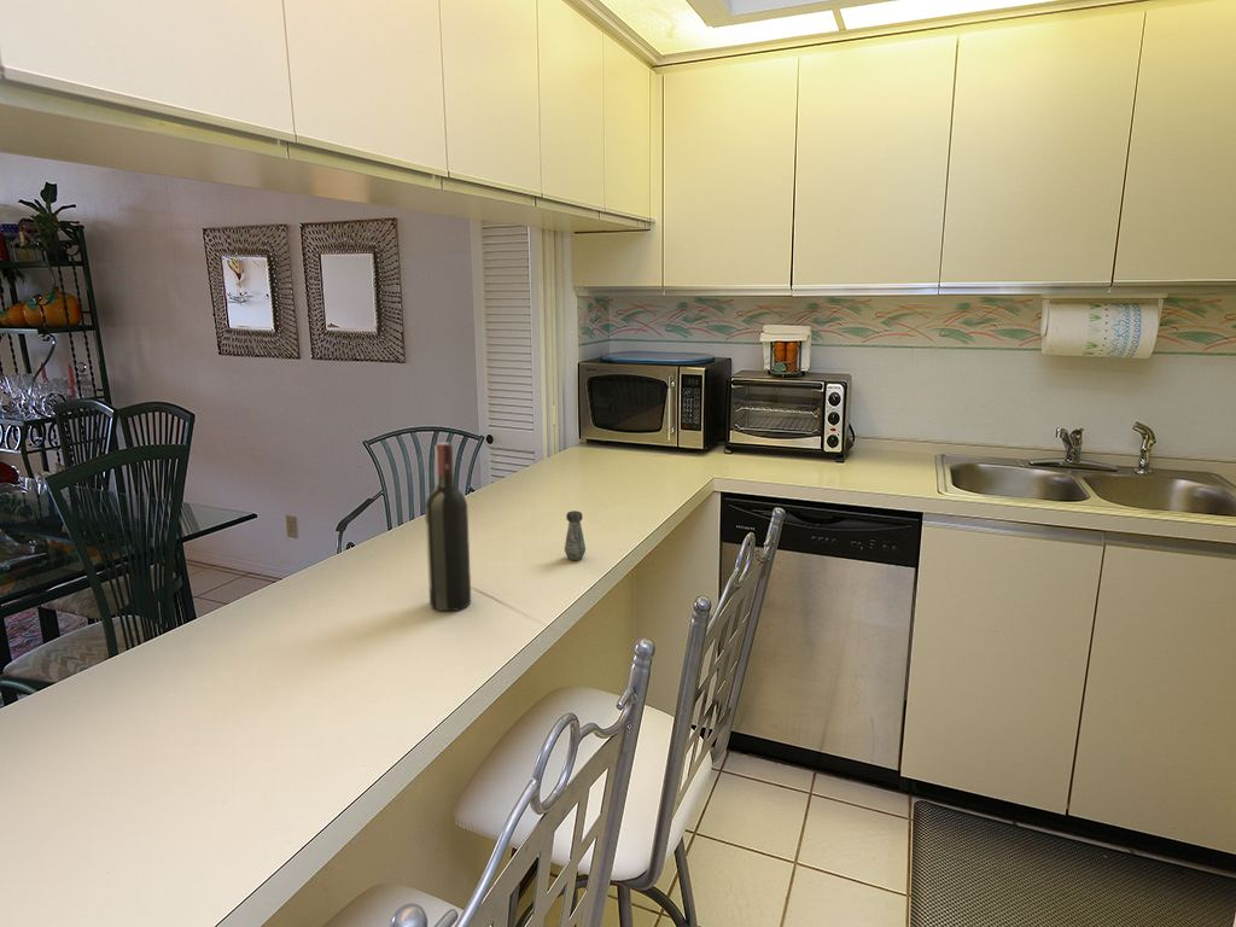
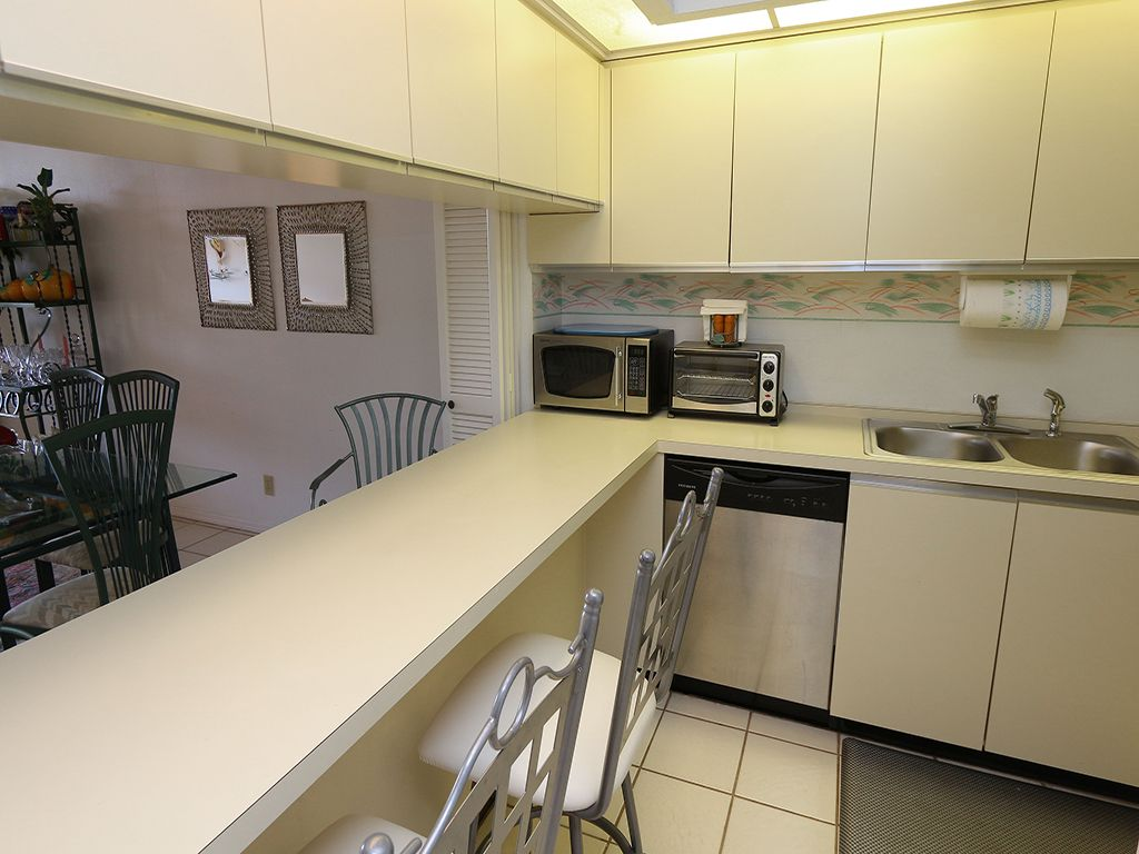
- salt shaker [564,509,587,561]
- wine bottle [424,442,472,612]
